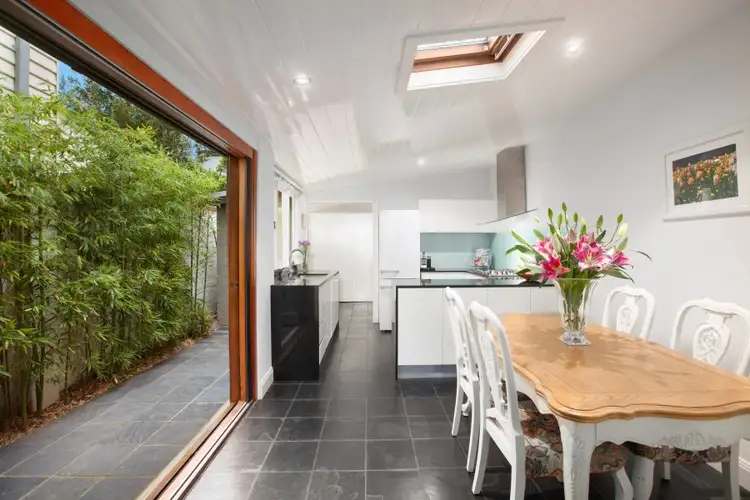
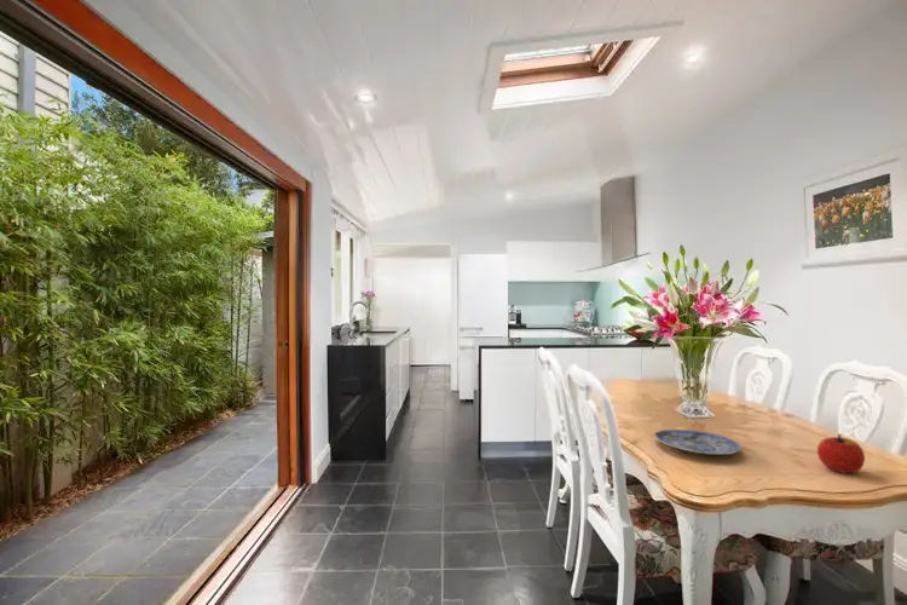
+ apple [816,433,866,474]
+ plate [653,428,743,456]
